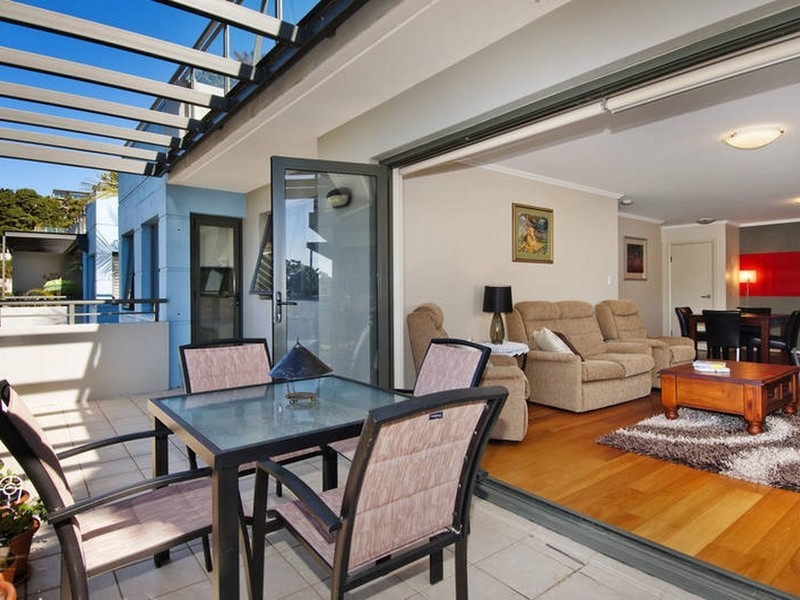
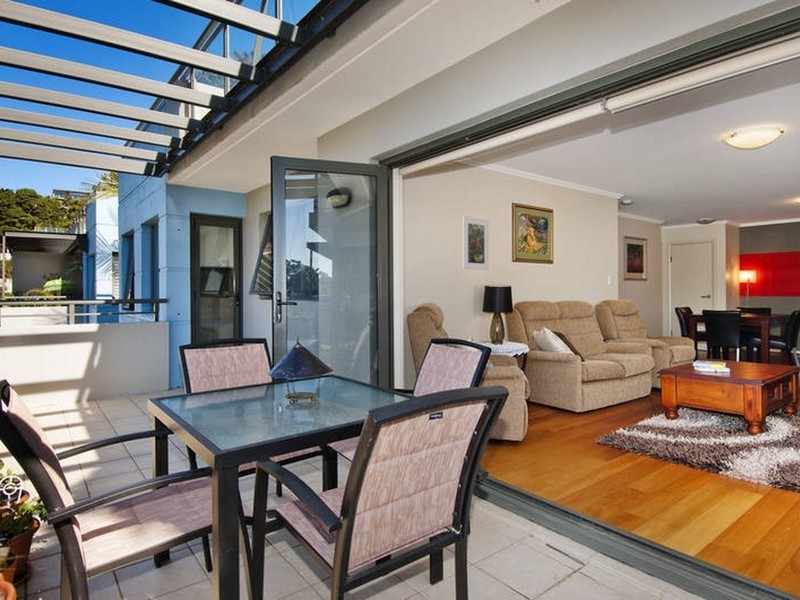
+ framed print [462,215,490,271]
